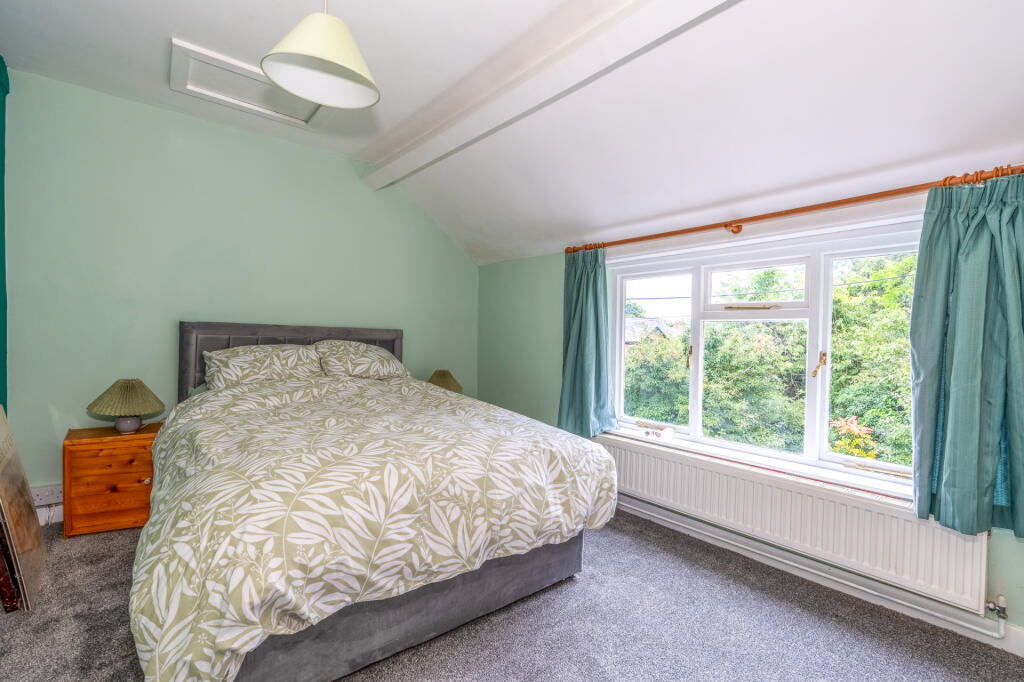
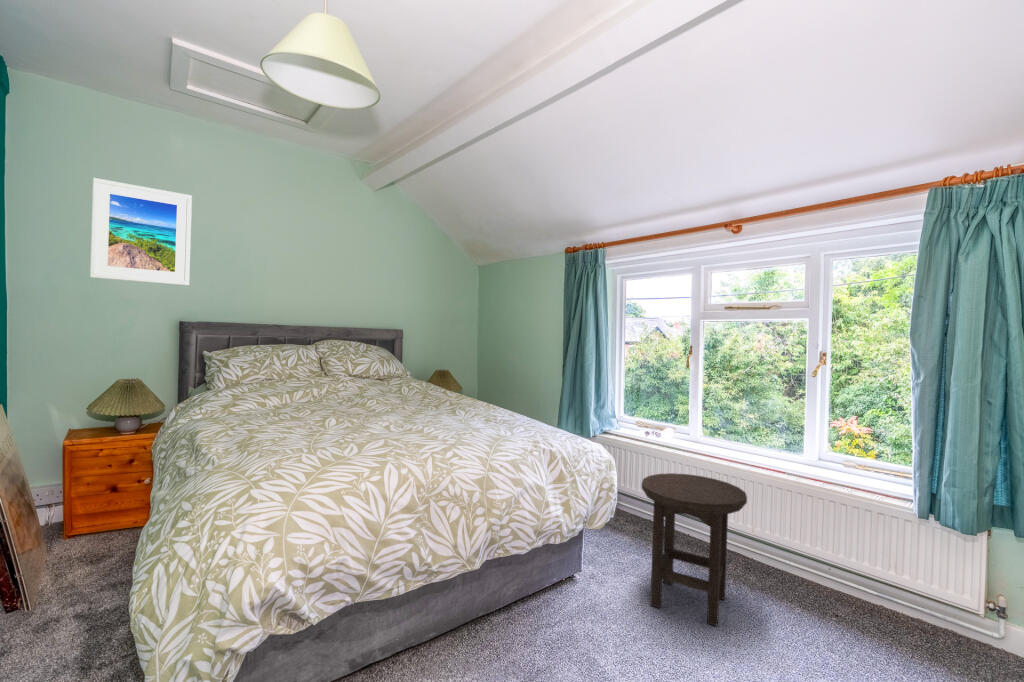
+ stool [641,472,748,627]
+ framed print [89,177,193,286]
